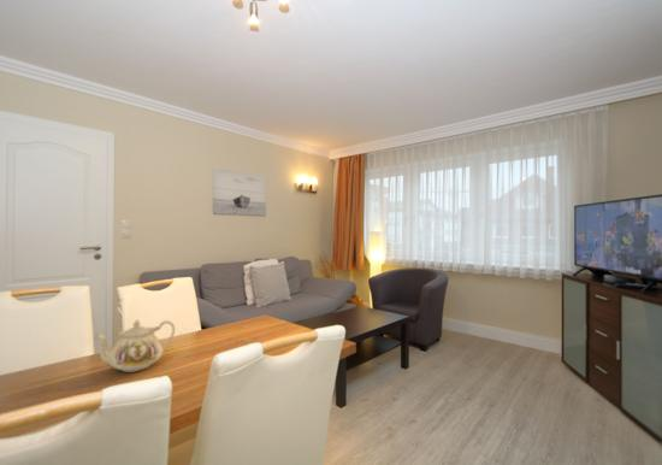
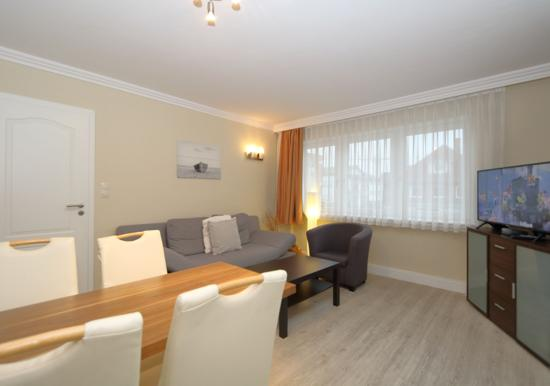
- teapot [93,318,176,373]
